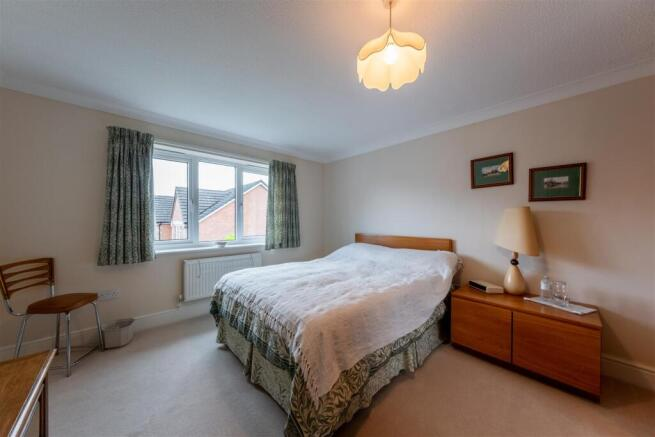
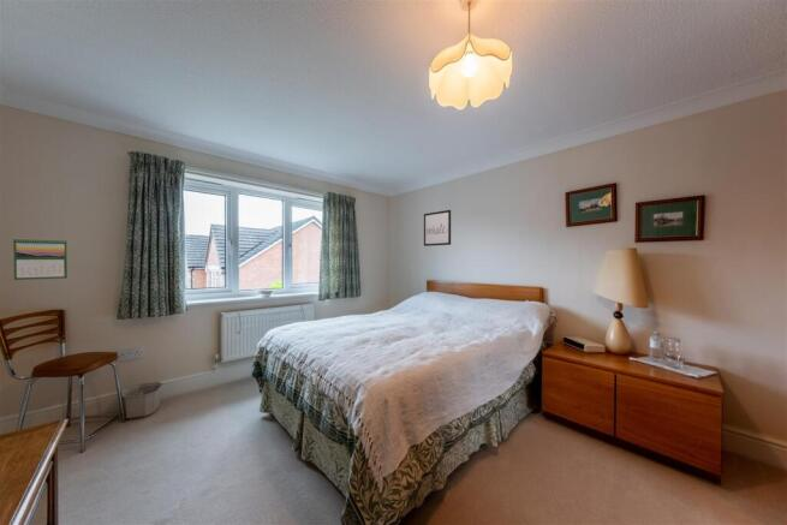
+ calendar [12,237,68,281]
+ wall art [423,209,452,247]
